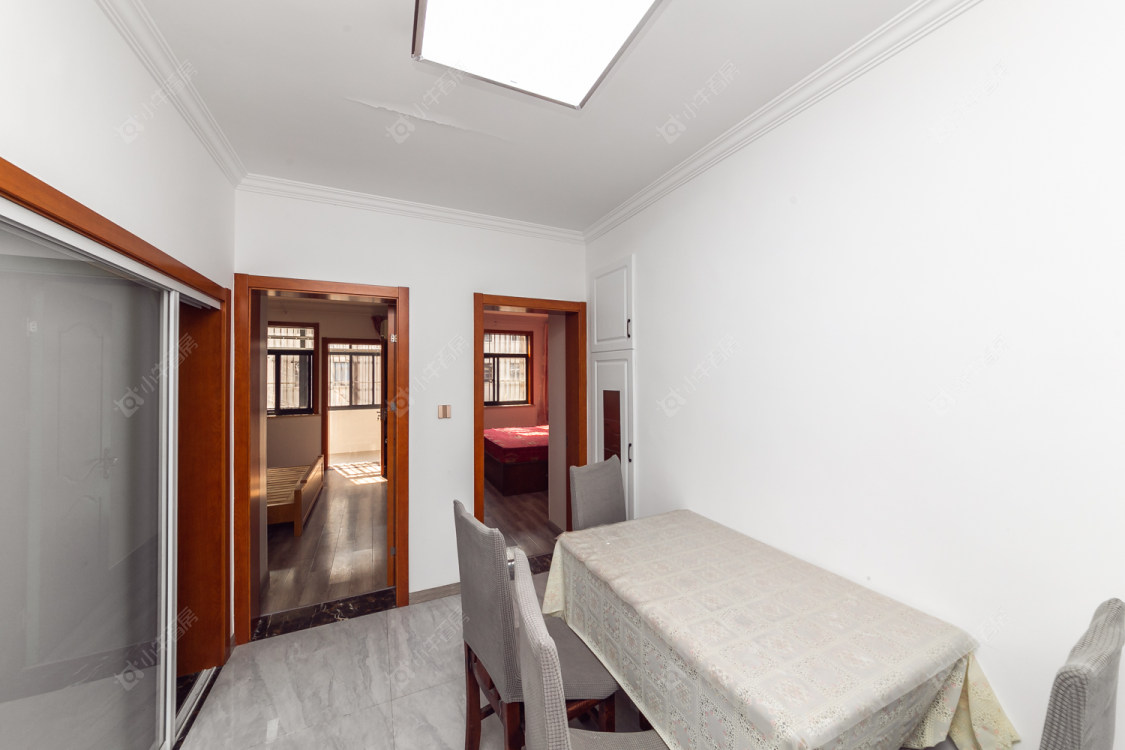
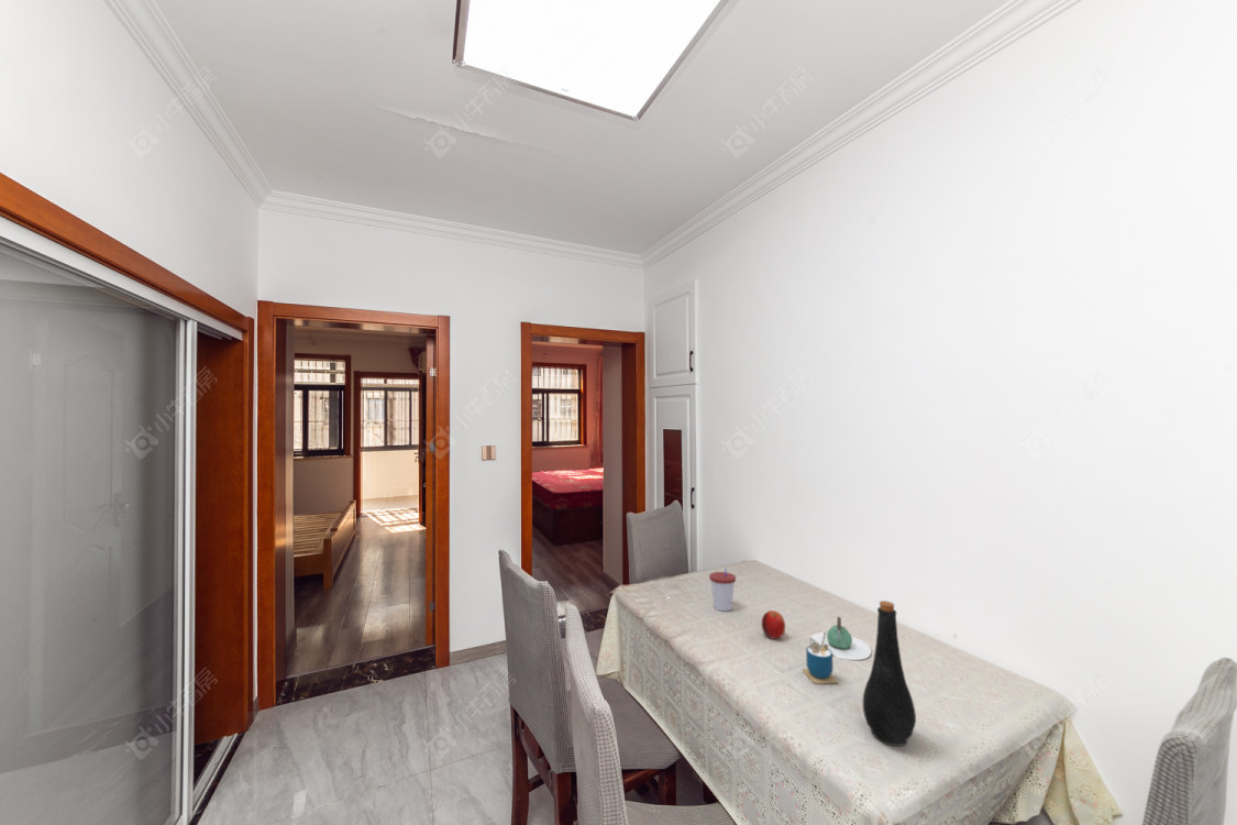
+ fruit [761,609,786,640]
+ cup [802,630,838,685]
+ cup [708,568,737,613]
+ teapot [810,616,872,661]
+ bottle [862,600,917,747]
